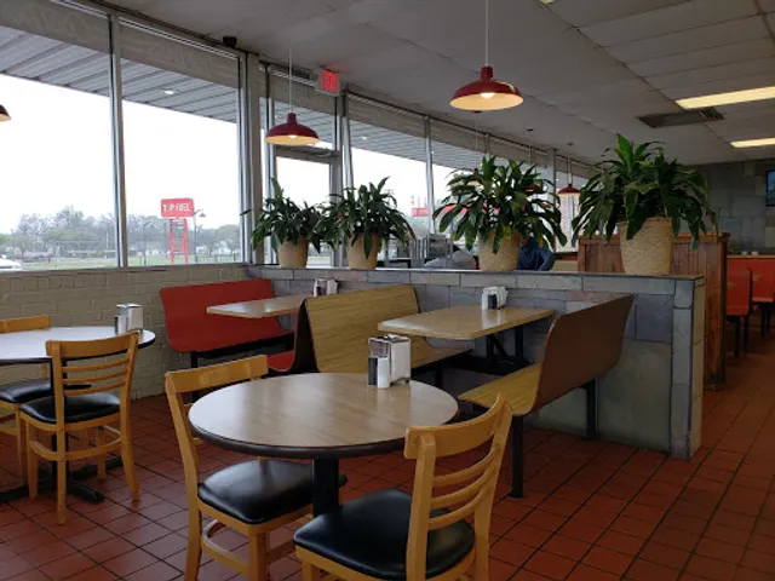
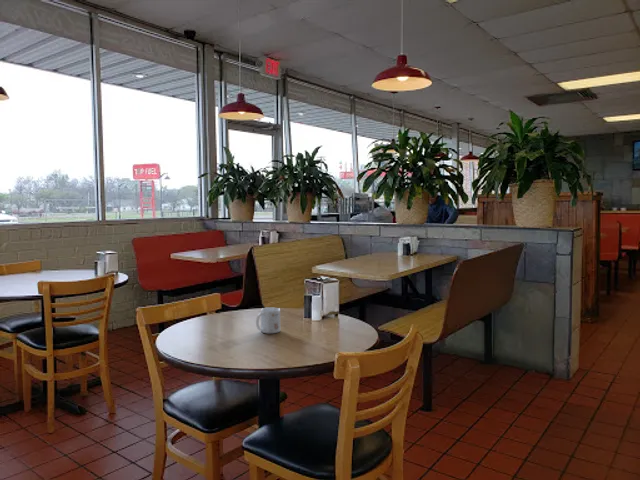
+ mug [255,307,281,334]
